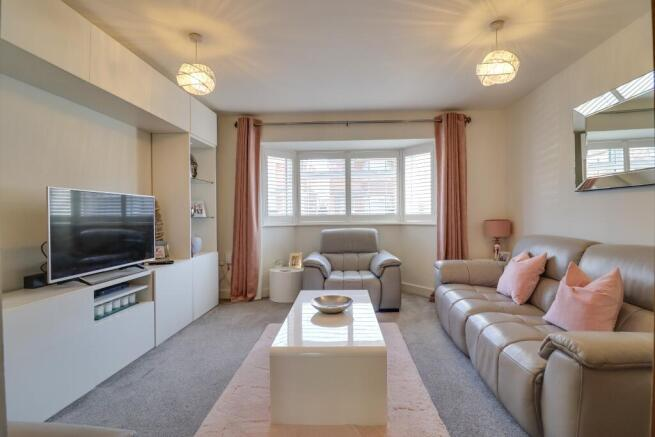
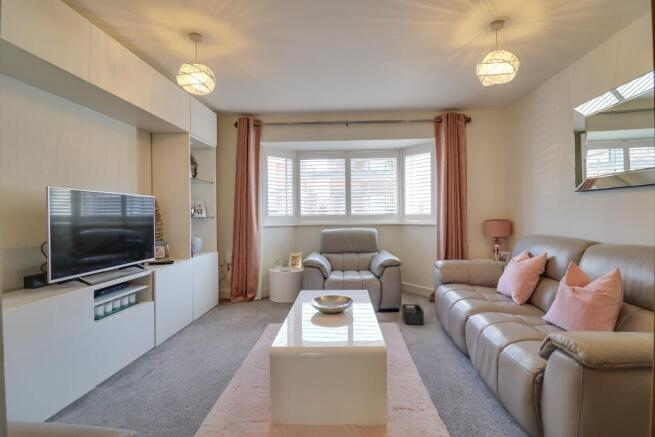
+ storage bin [401,303,425,326]
